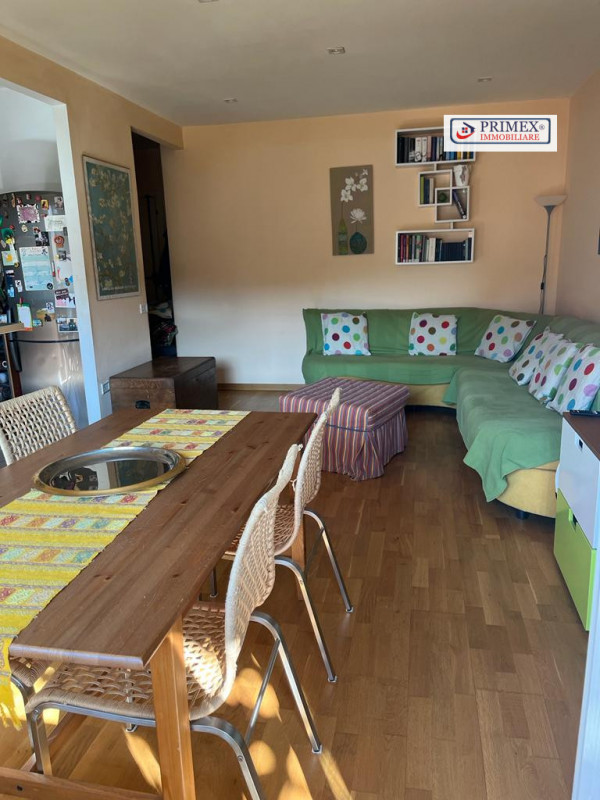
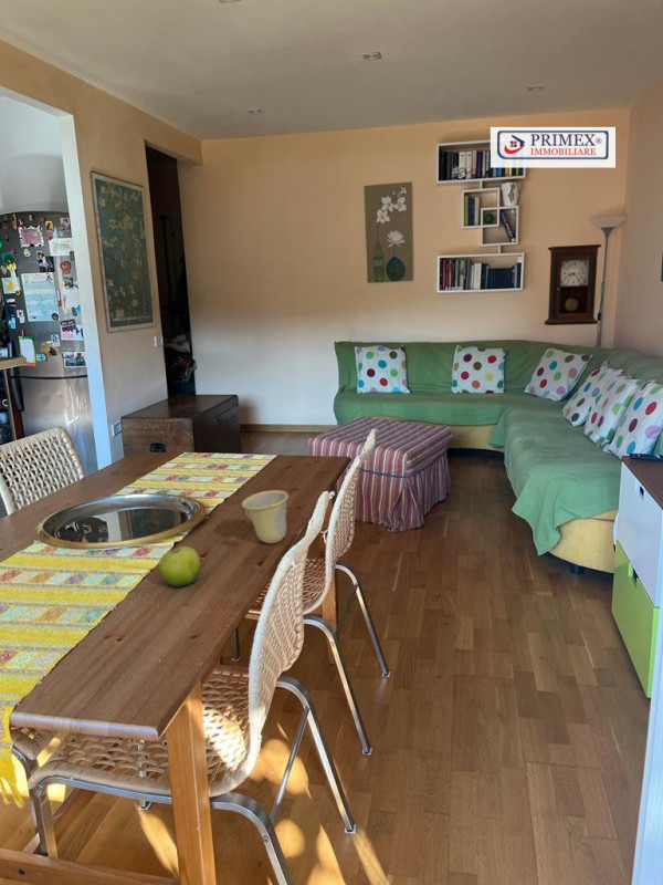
+ fruit [158,545,201,589]
+ cup [241,489,290,544]
+ pendulum clock [543,243,602,326]
